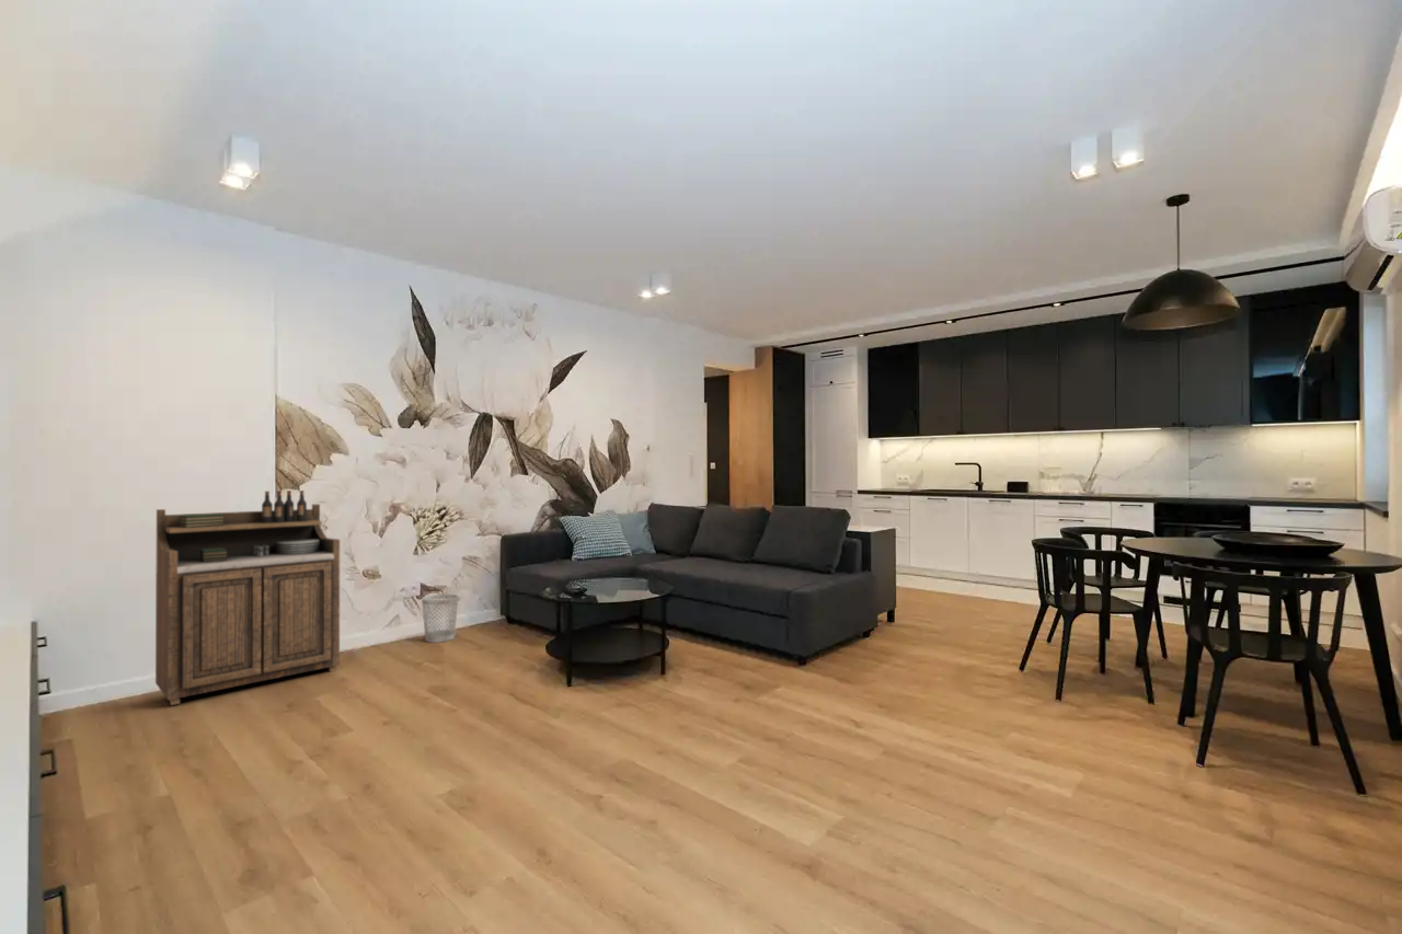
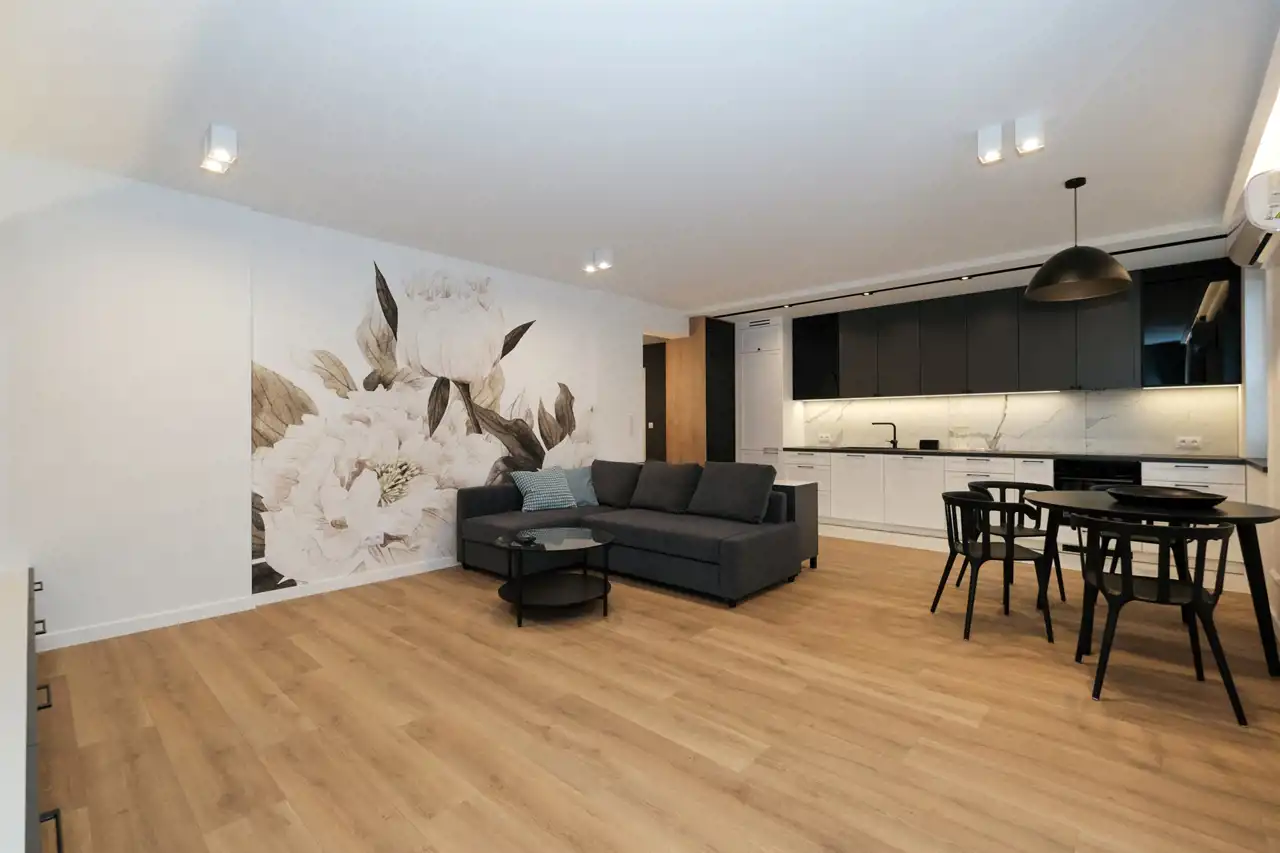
- wastebasket [421,593,459,644]
- sideboard [154,489,341,706]
